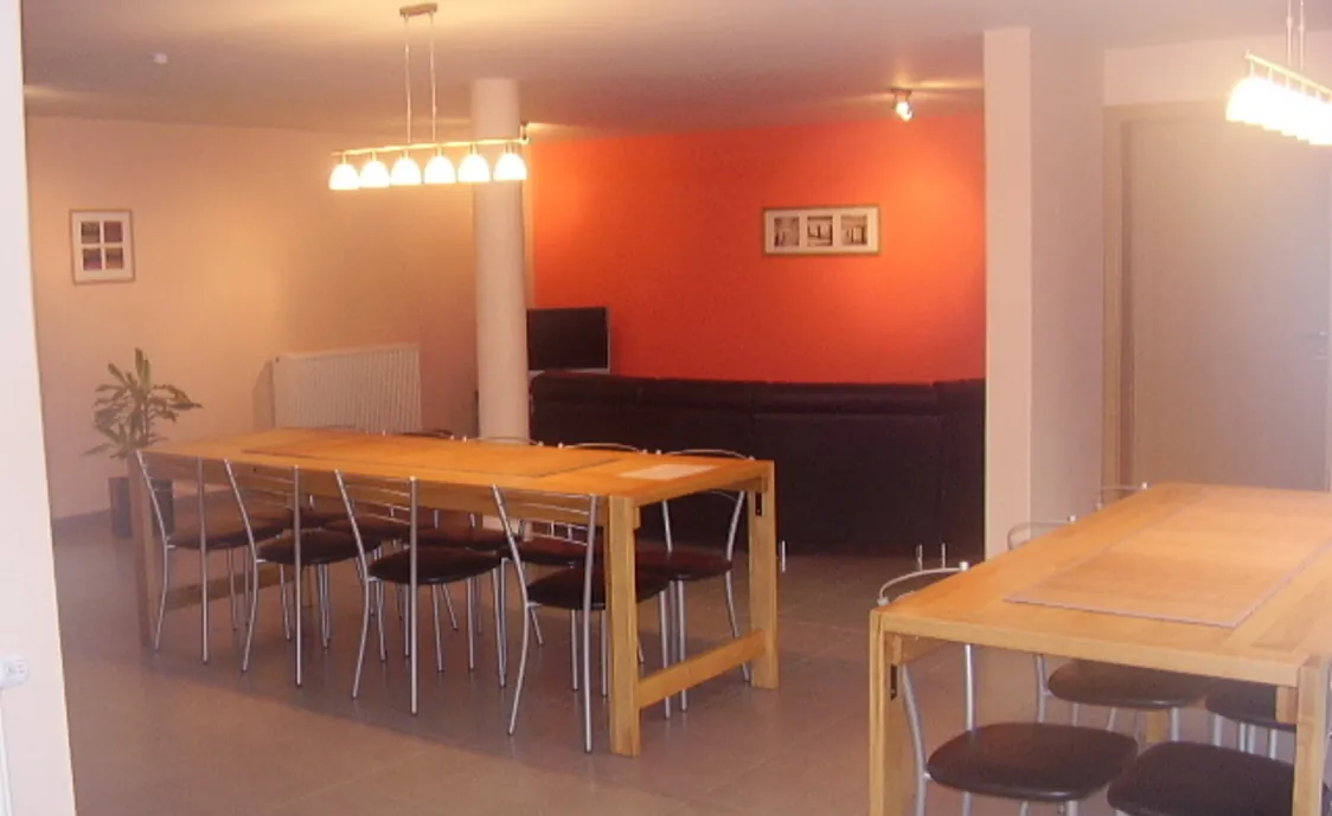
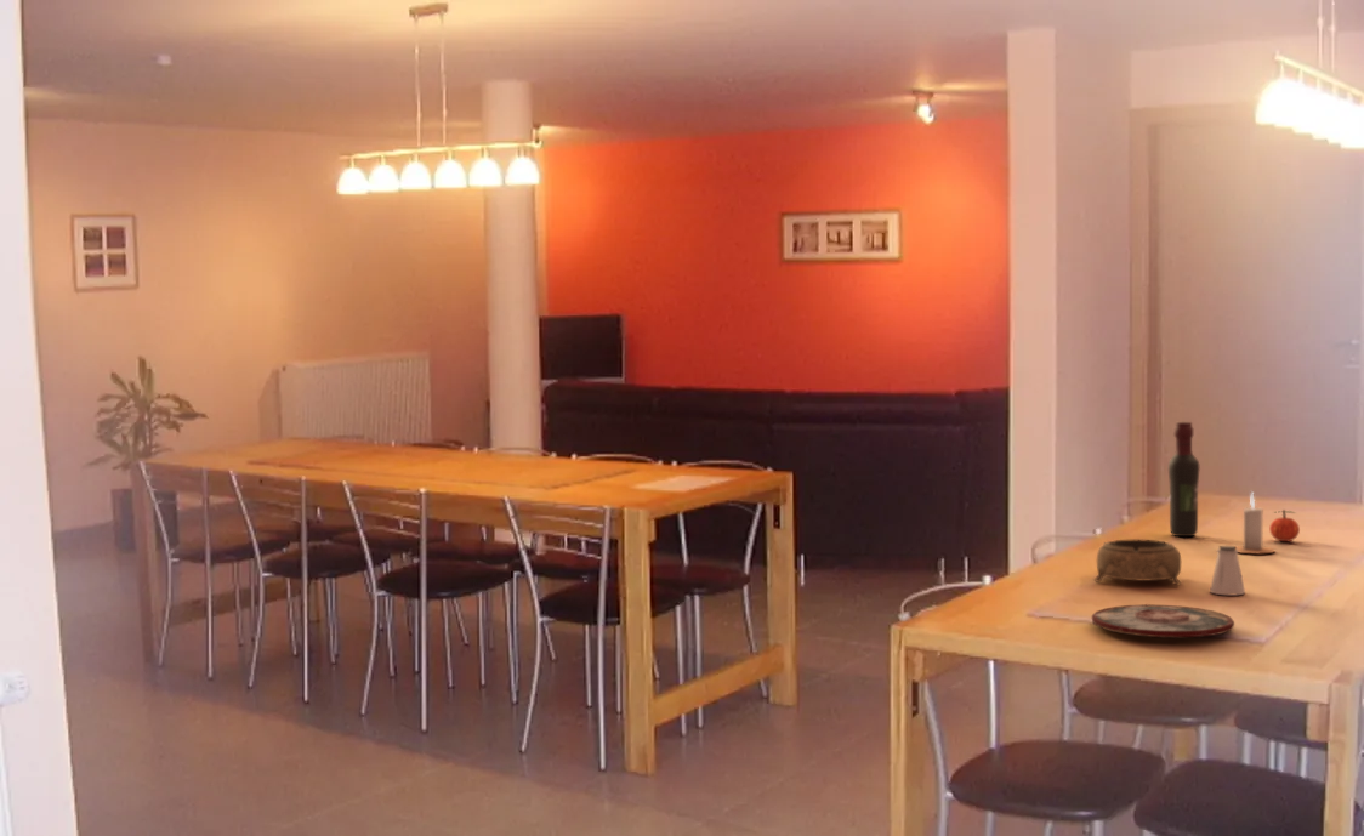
+ wine bottle [1167,421,1201,538]
+ plate [1091,603,1235,638]
+ apple [1268,508,1301,542]
+ decorative bowl [1093,539,1182,586]
+ saltshaker [1209,545,1246,596]
+ candle [1235,490,1277,555]
